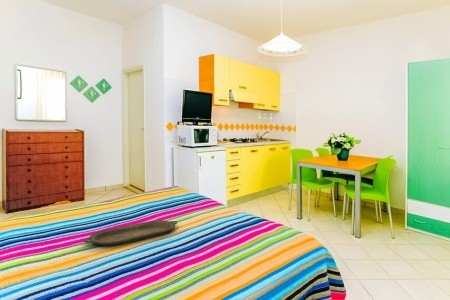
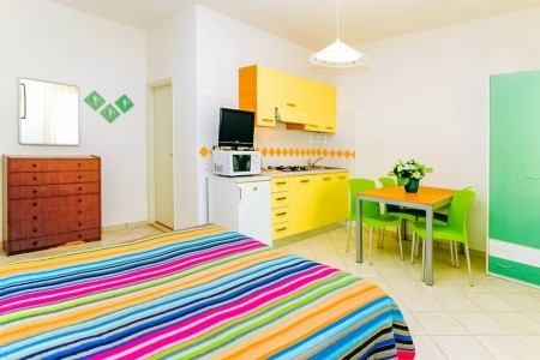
- serving tray [82,219,179,247]
